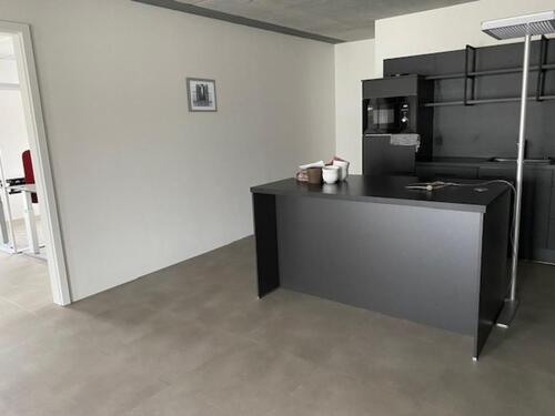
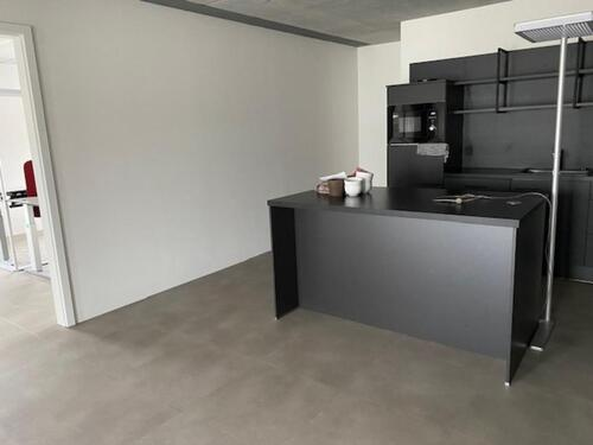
- wall art [184,77,219,113]
